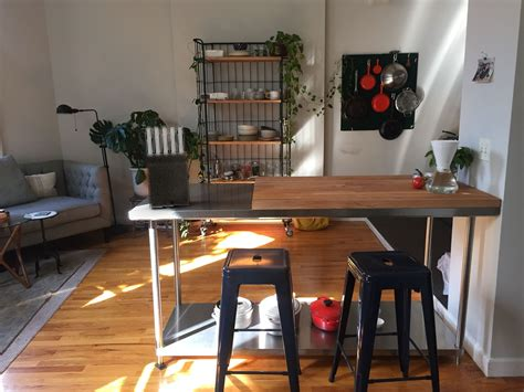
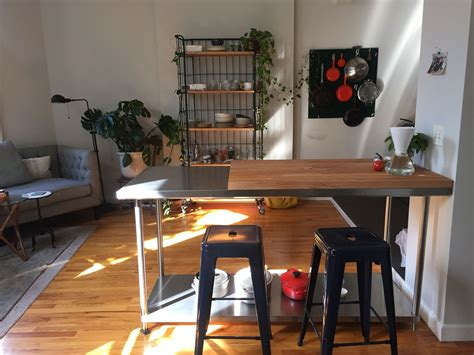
- knife block [145,126,191,210]
